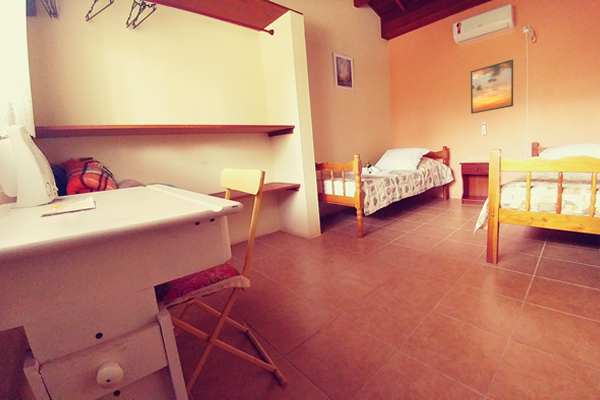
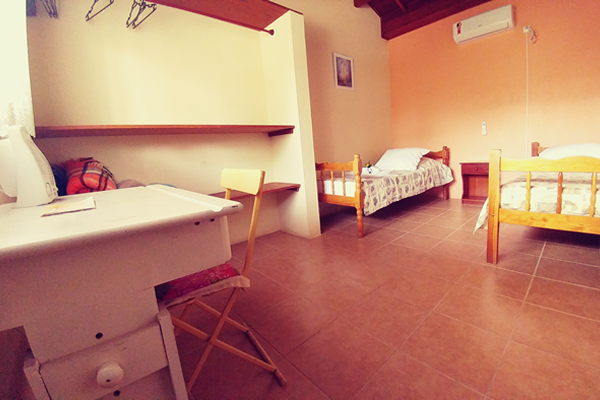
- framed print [470,59,514,115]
